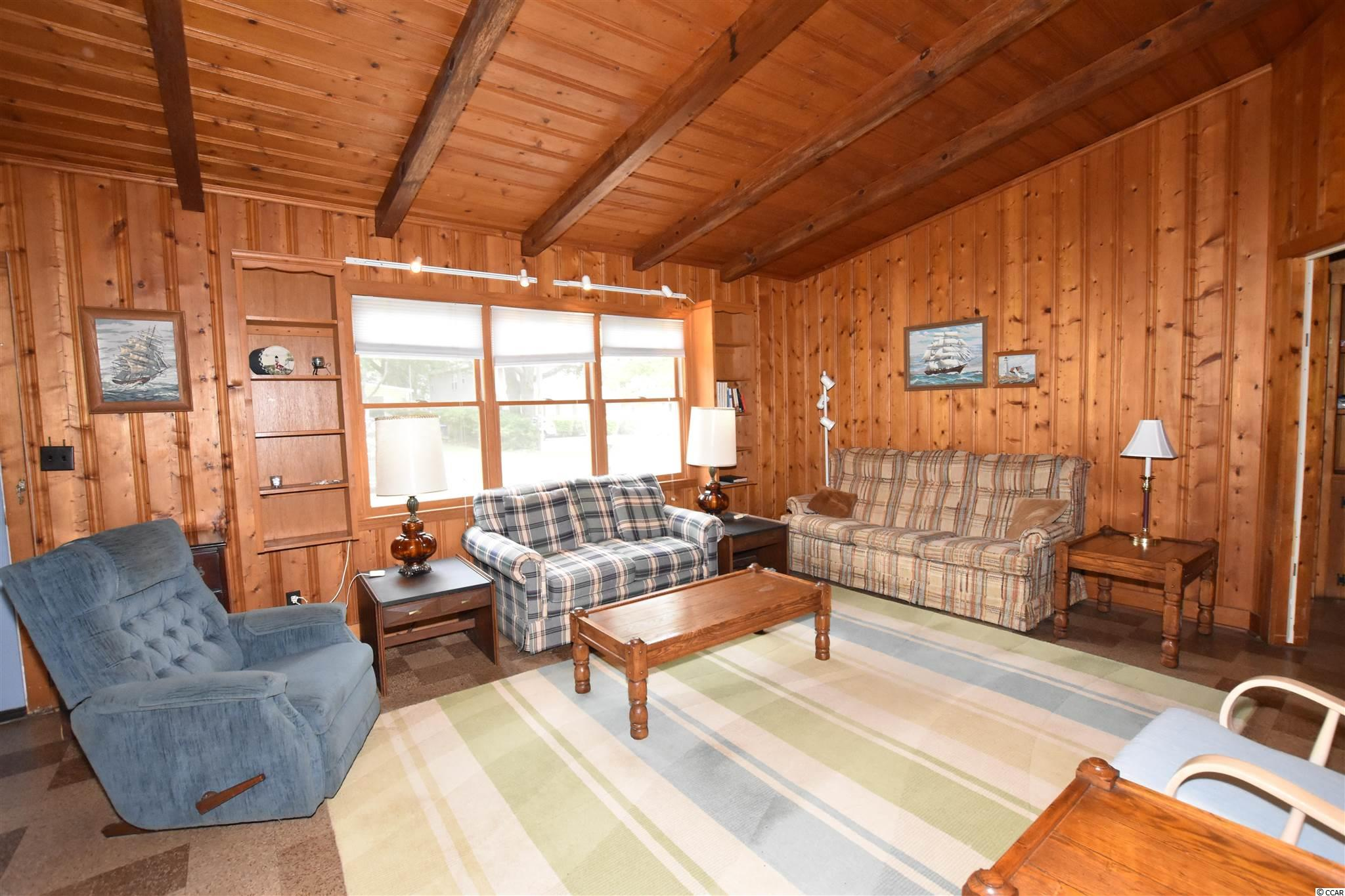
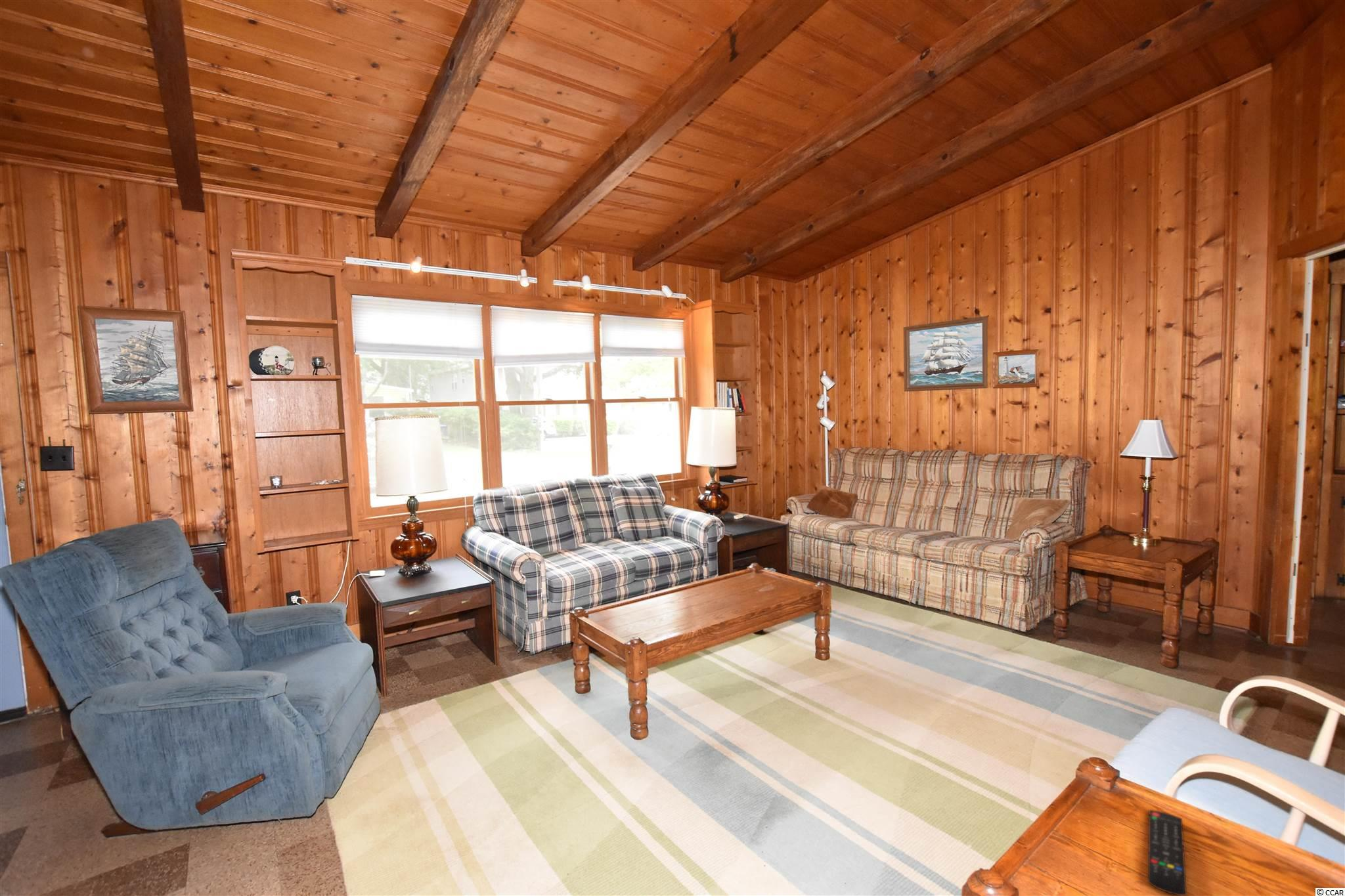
+ remote control [1147,809,1187,896]
